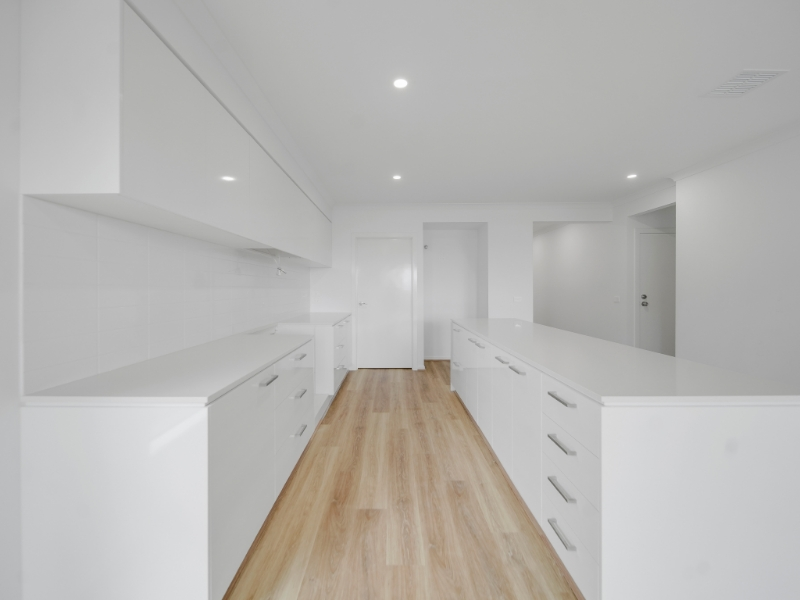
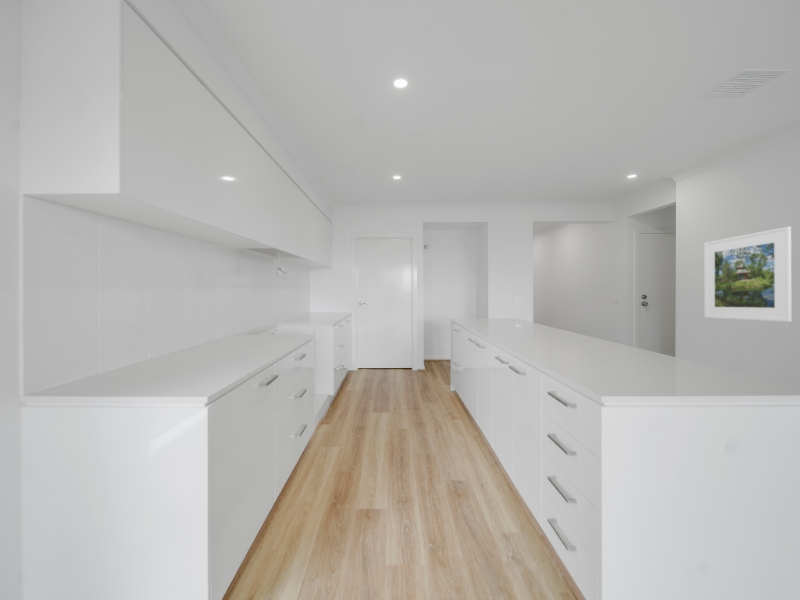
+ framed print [703,226,793,323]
